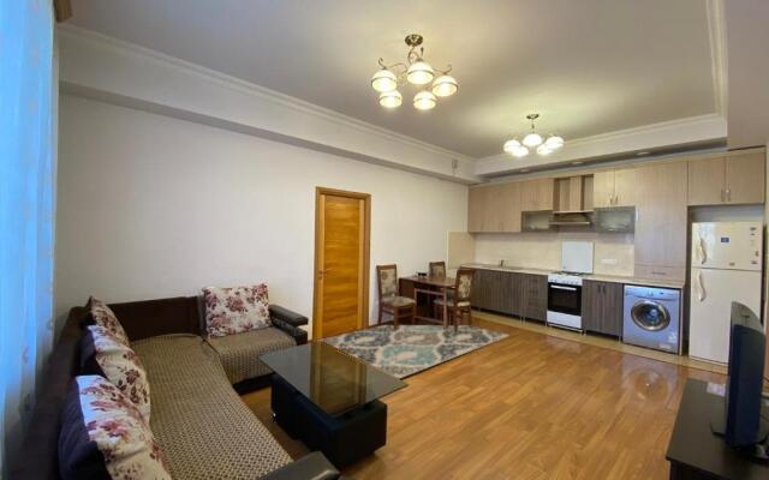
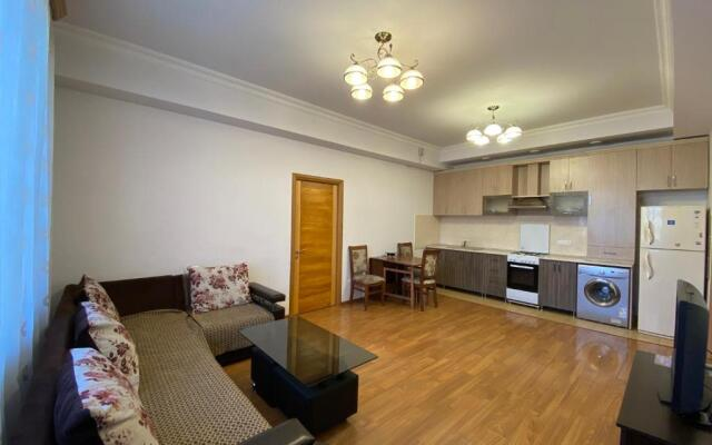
- rug [318,324,511,379]
